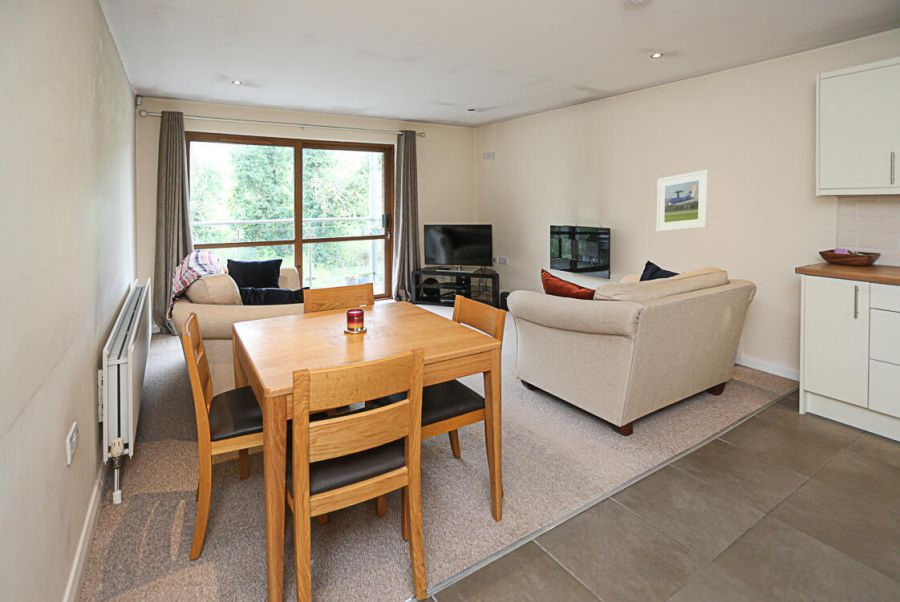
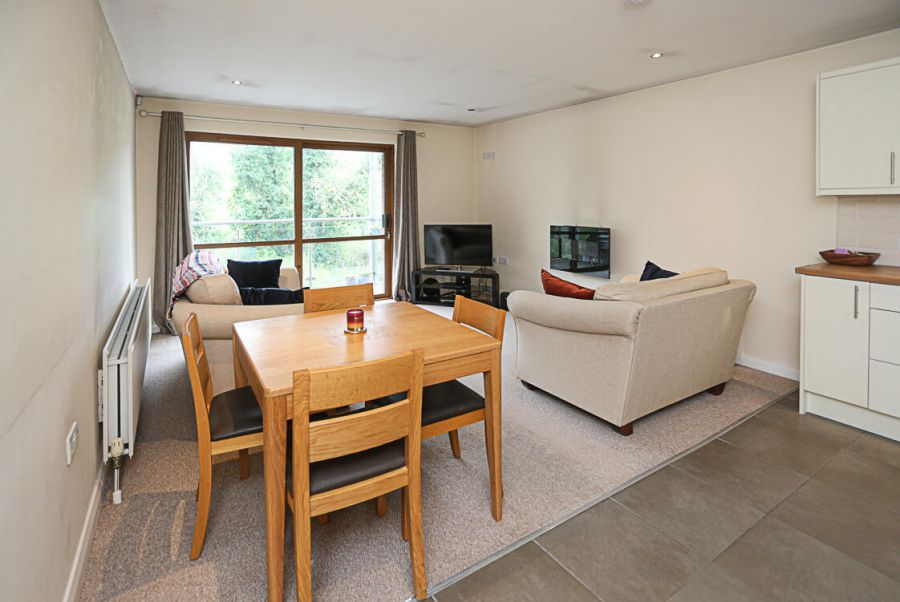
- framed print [656,169,710,232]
